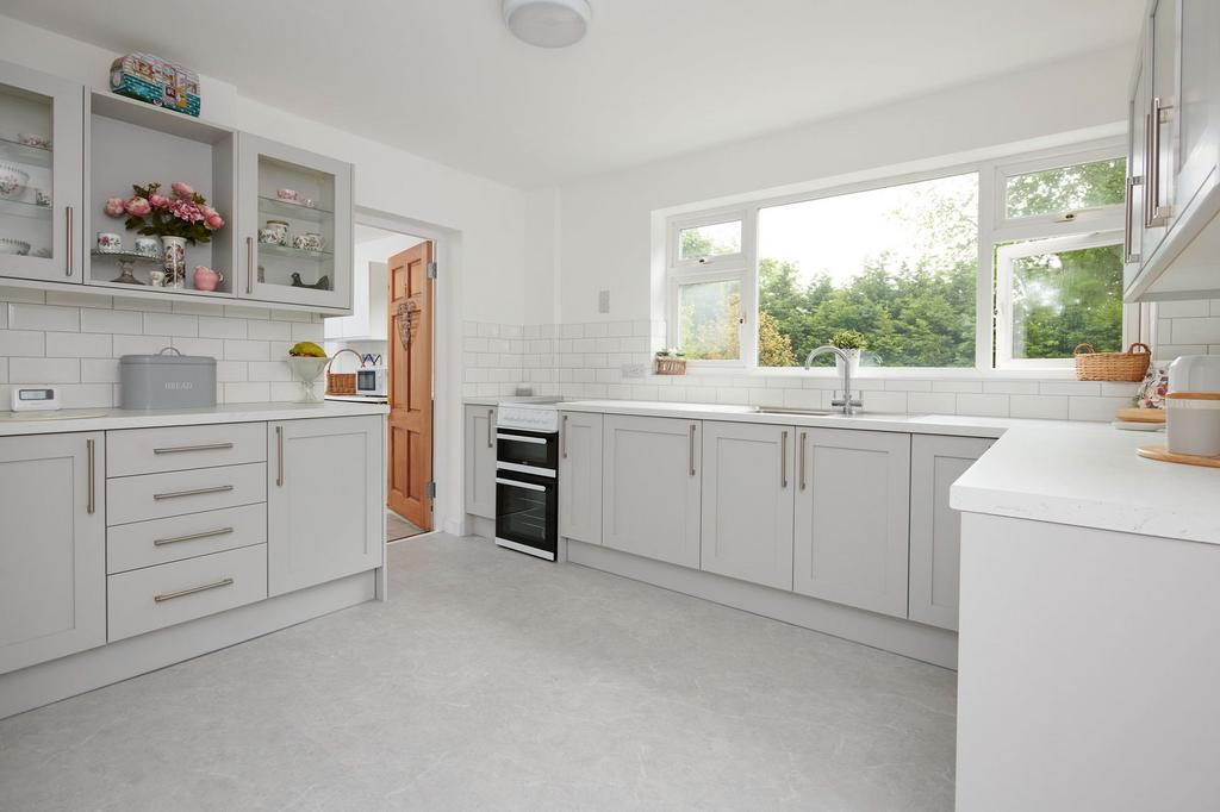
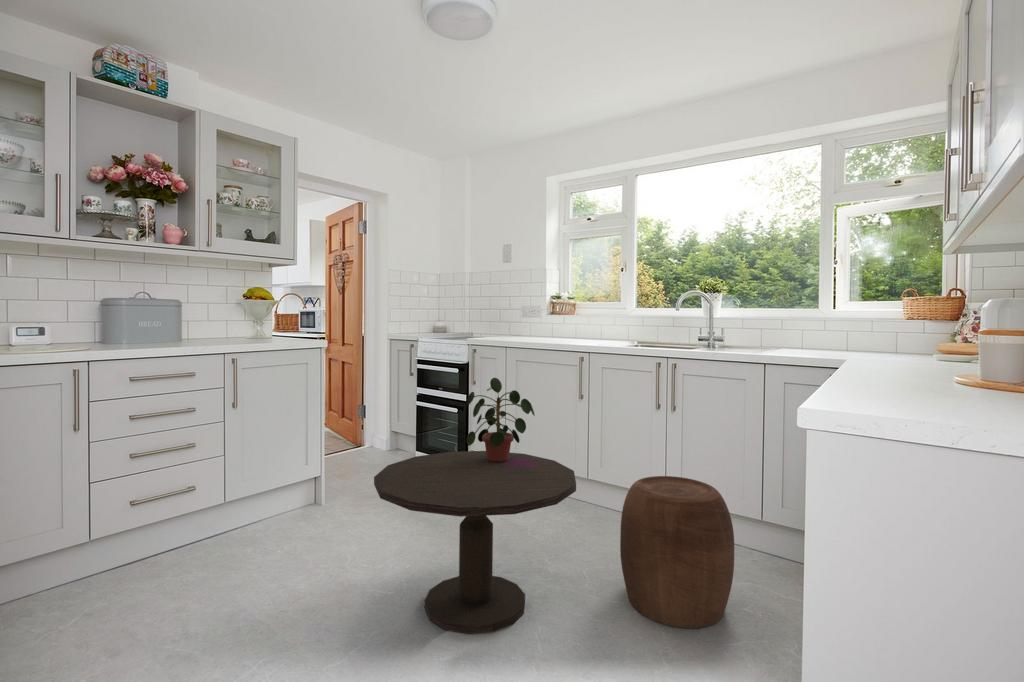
+ side table [373,450,577,635]
+ potted plant [465,377,536,462]
+ stool [619,475,735,629]
